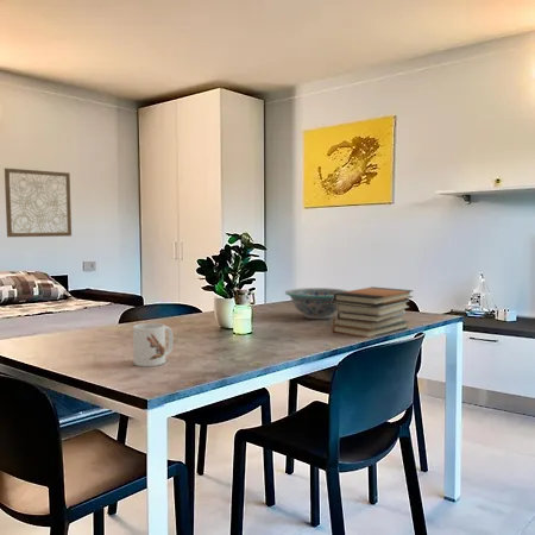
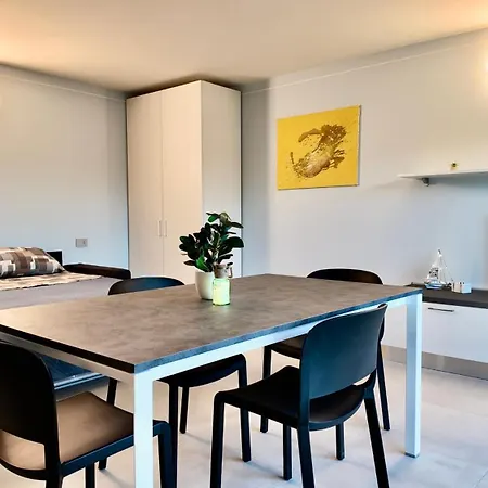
- decorative bowl [284,287,350,320]
- wall art [4,166,73,238]
- mug [132,322,174,367]
- book stack [331,285,414,339]
